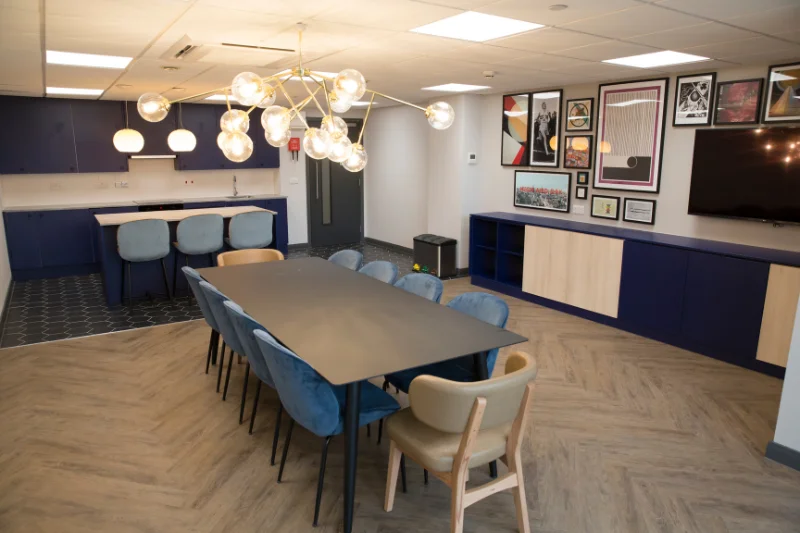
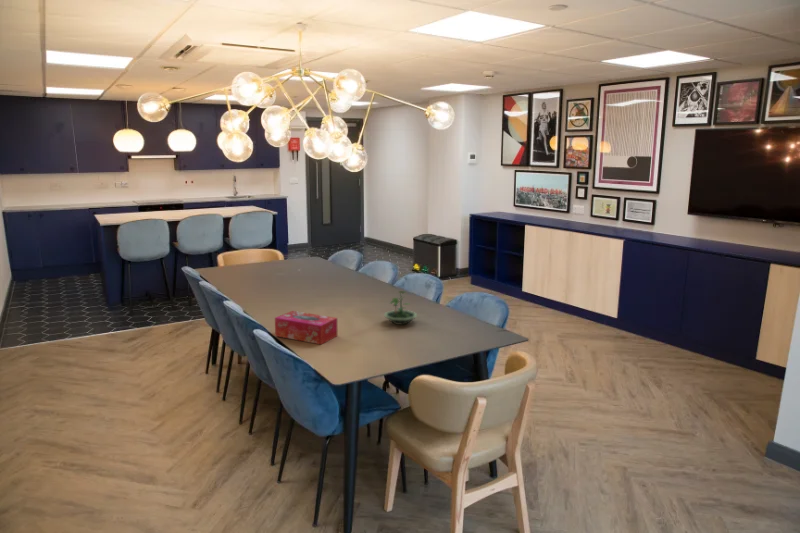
+ tissue box [274,310,339,345]
+ terrarium [383,290,418,326]
